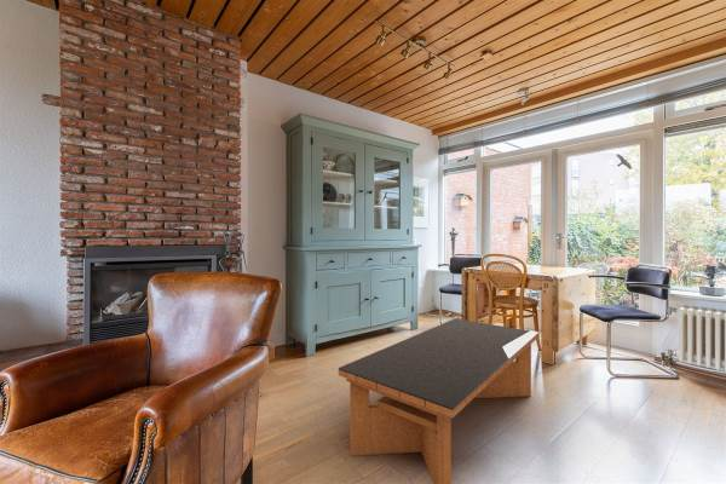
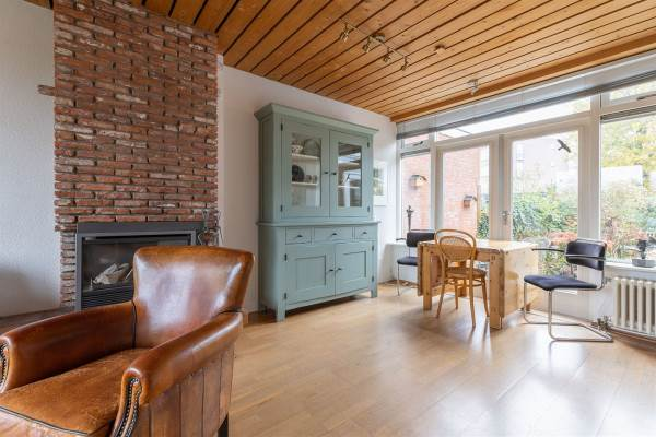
- coffee table [338,317,540,484]
